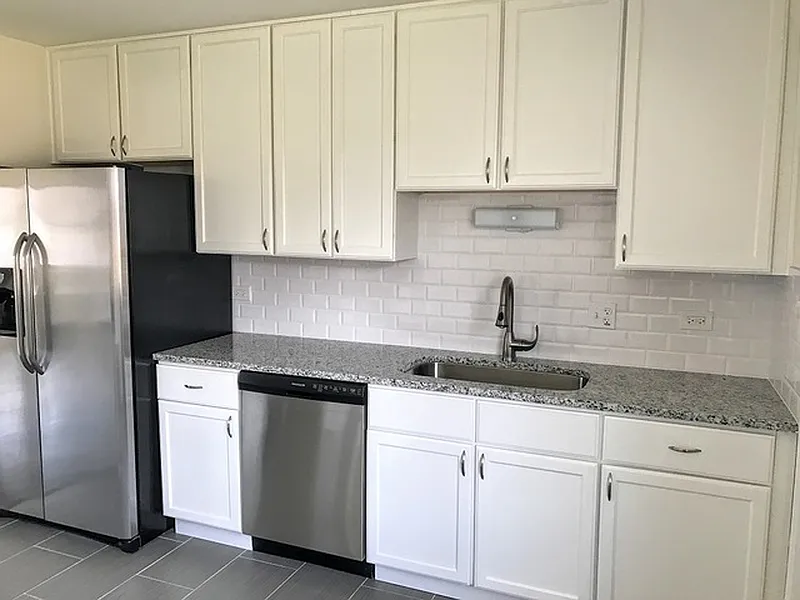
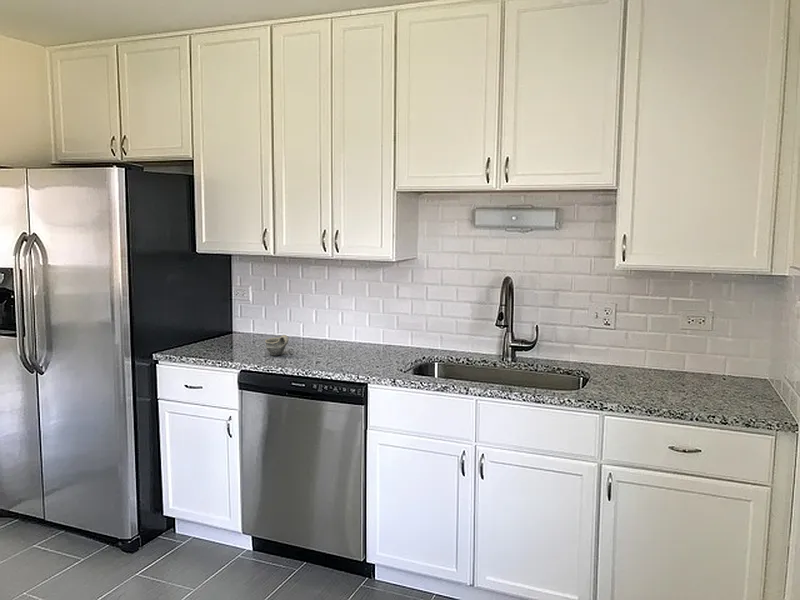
+ cup [264,334,290,357]
